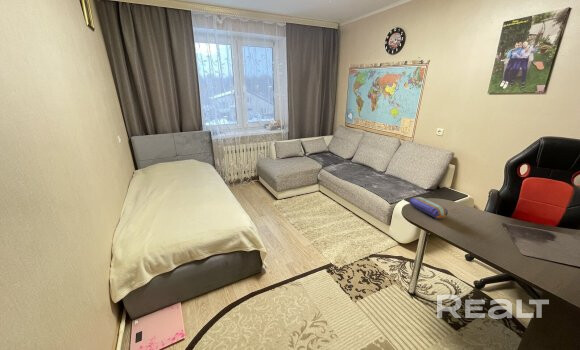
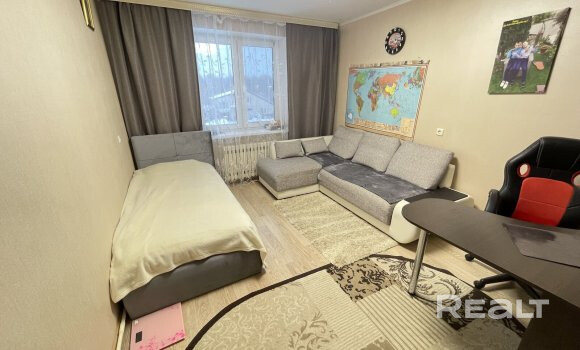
- pencil case [409,196,449,220]
